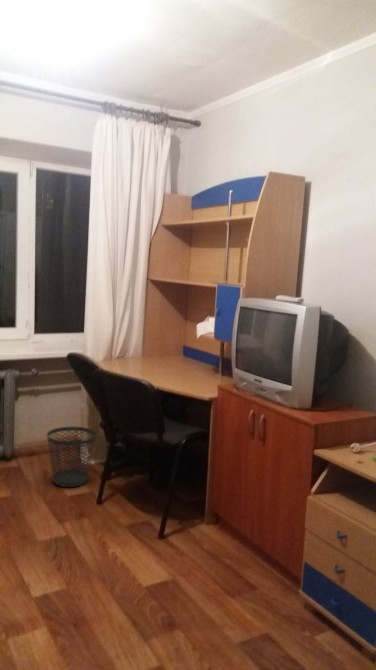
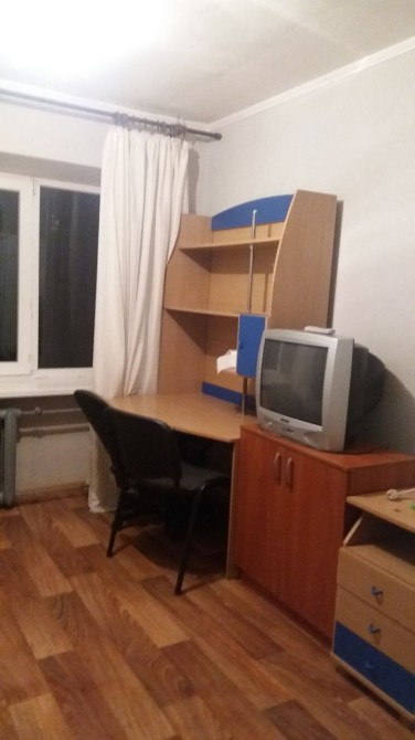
- wastebasket [46,426,97,488]
